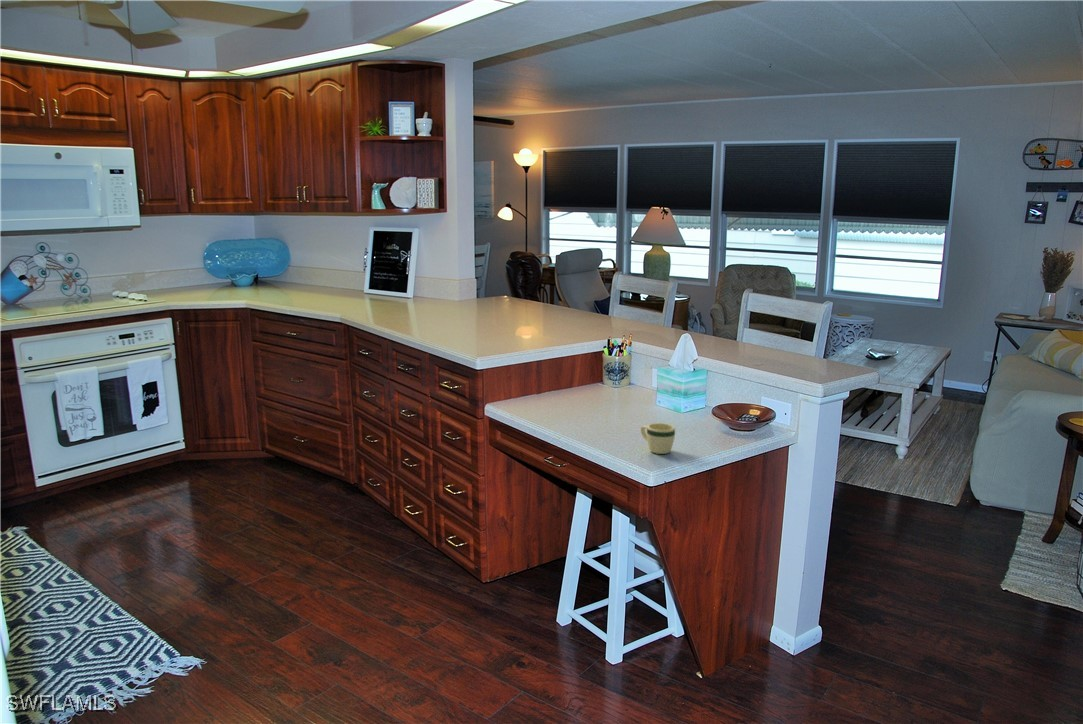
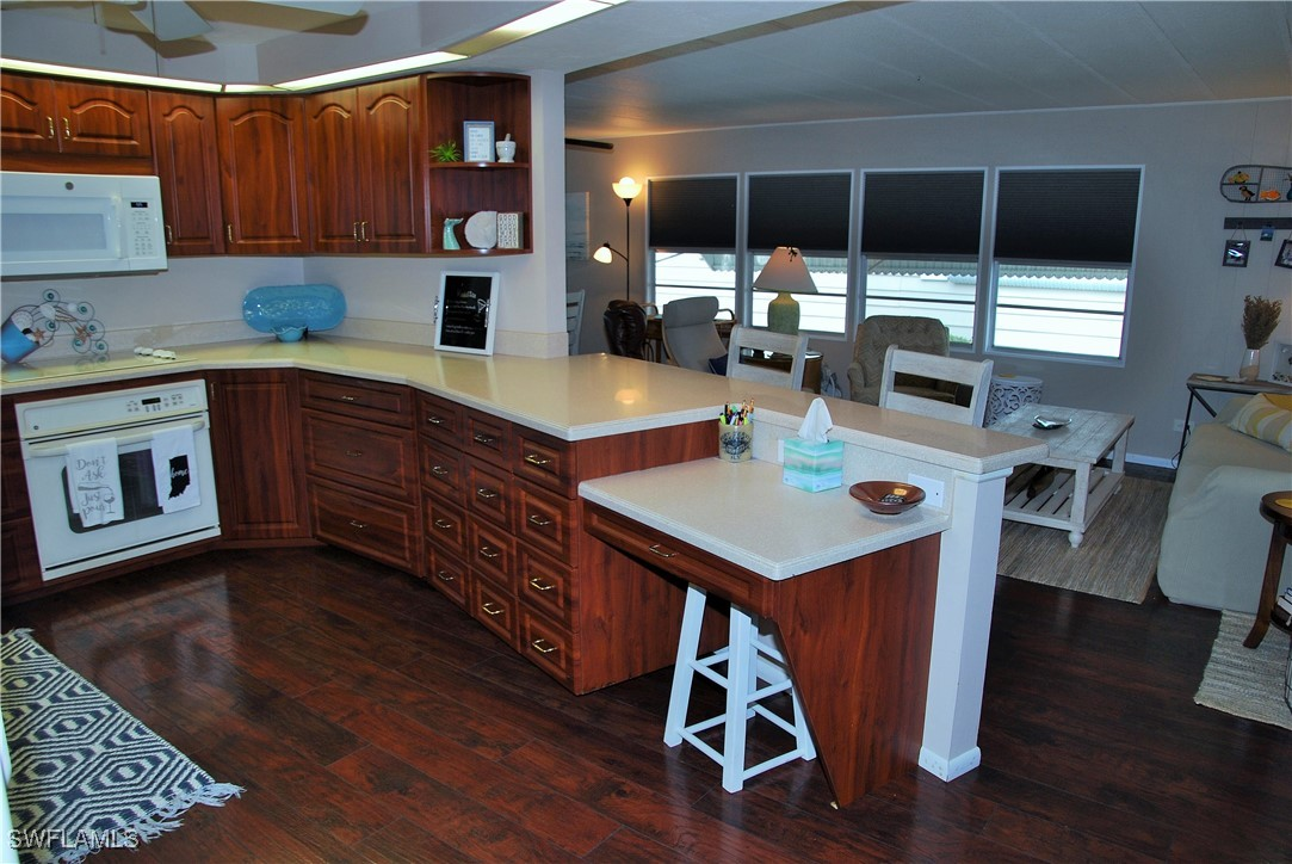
- mug [640,422,676,455]
